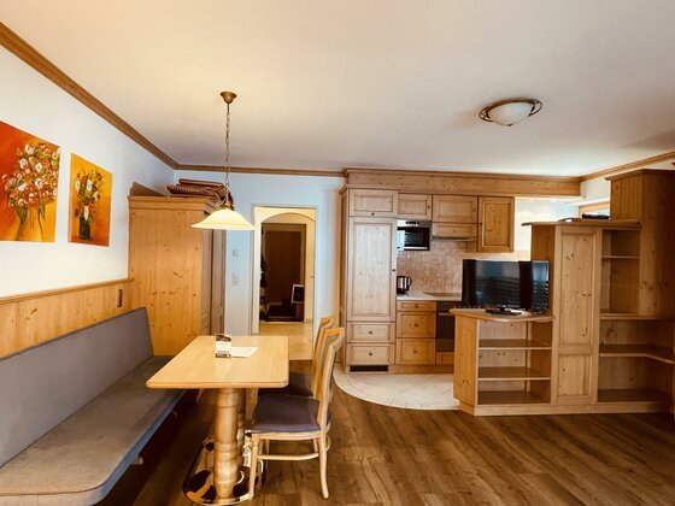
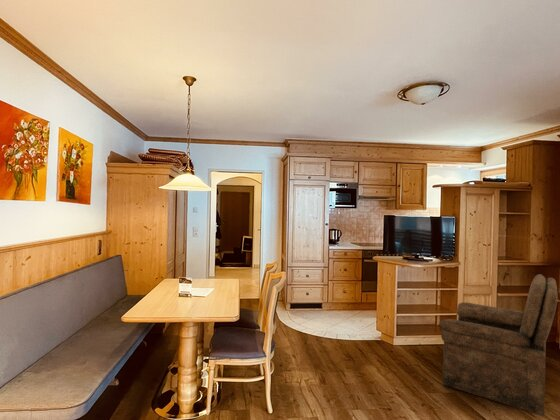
+ armchair [439,273,559,417]
